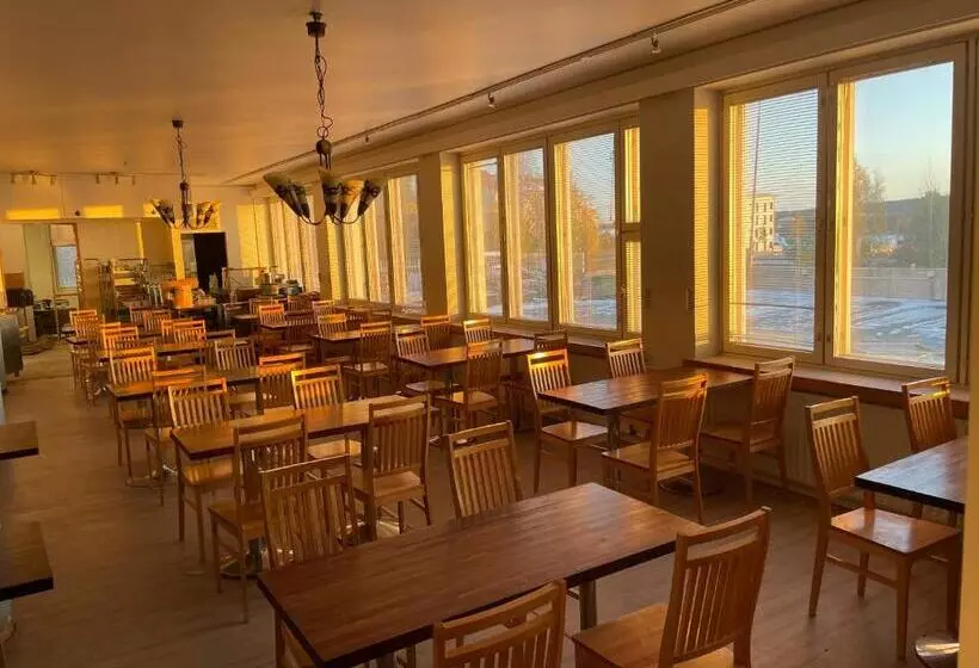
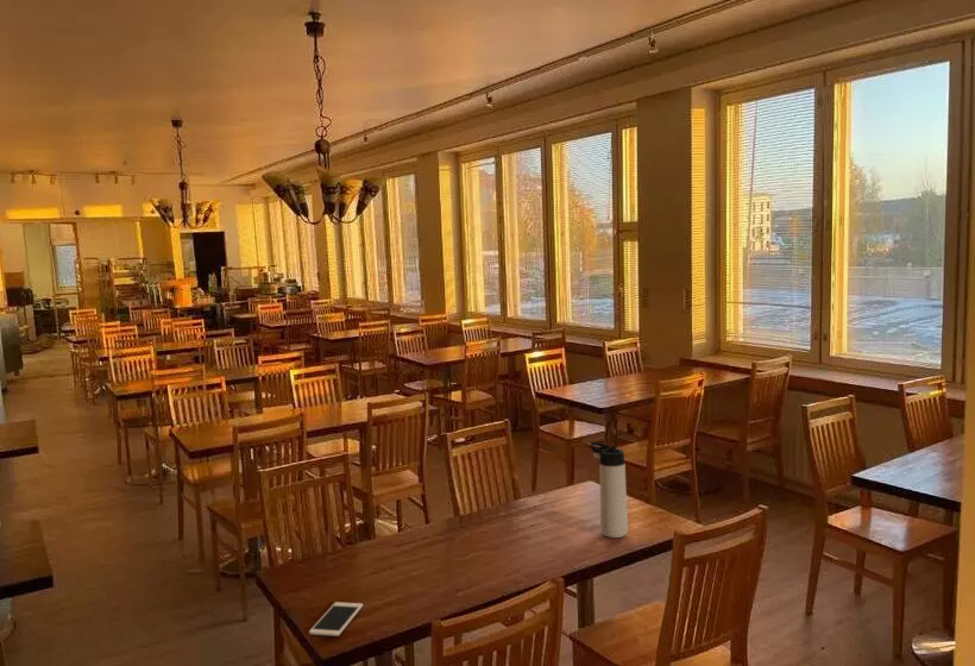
+ cell phone [308,601,364,637]
+ thermos bottle [589,441,629,539]
